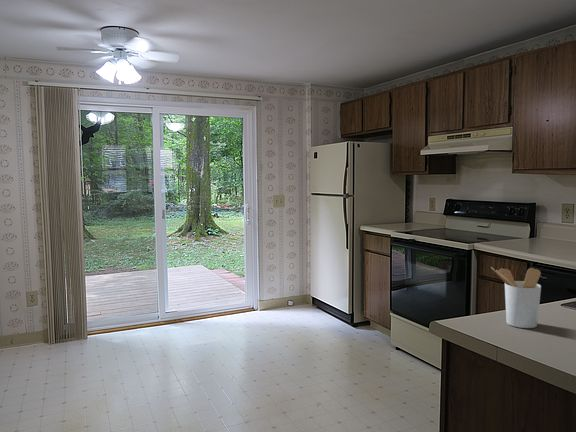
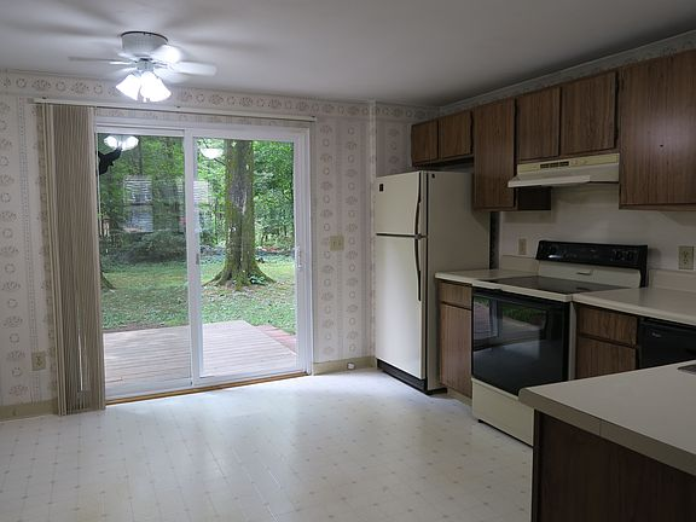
- utensil holder [490,266,542,329]
